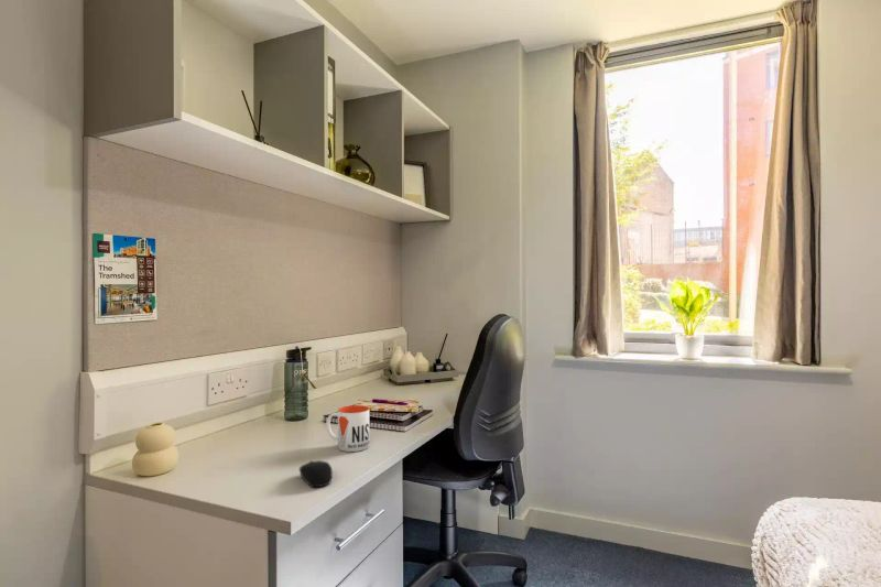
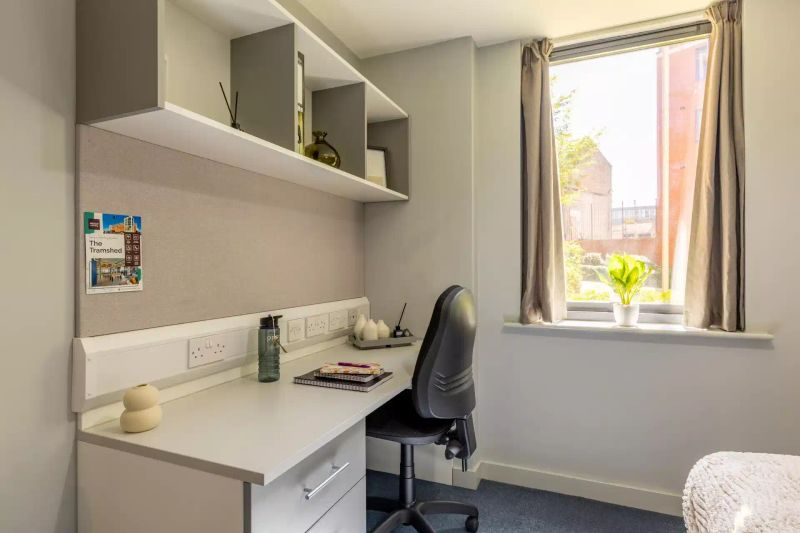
- mug [325,404,370,453]
- computer mouse [298,459,334,488]
